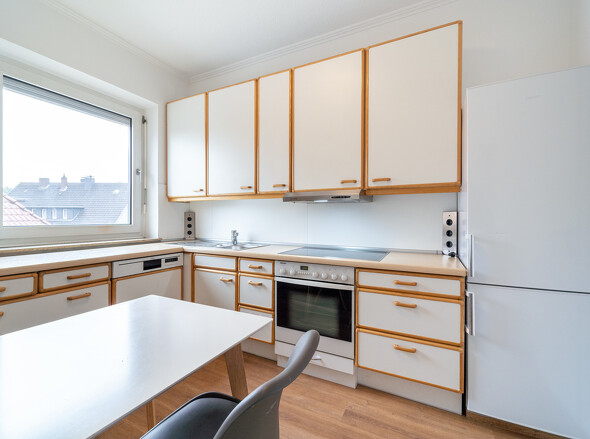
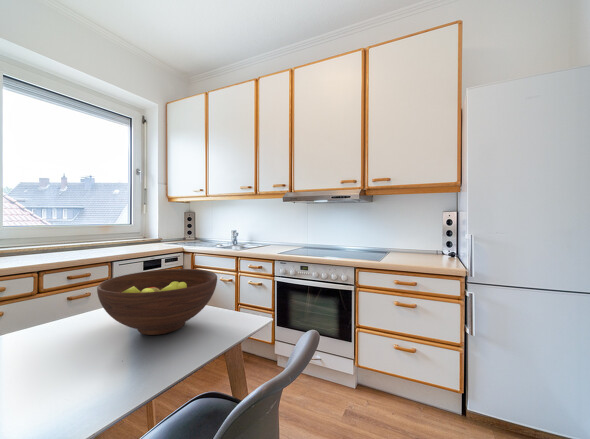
+ fruit bowl [96,268,218,336]
